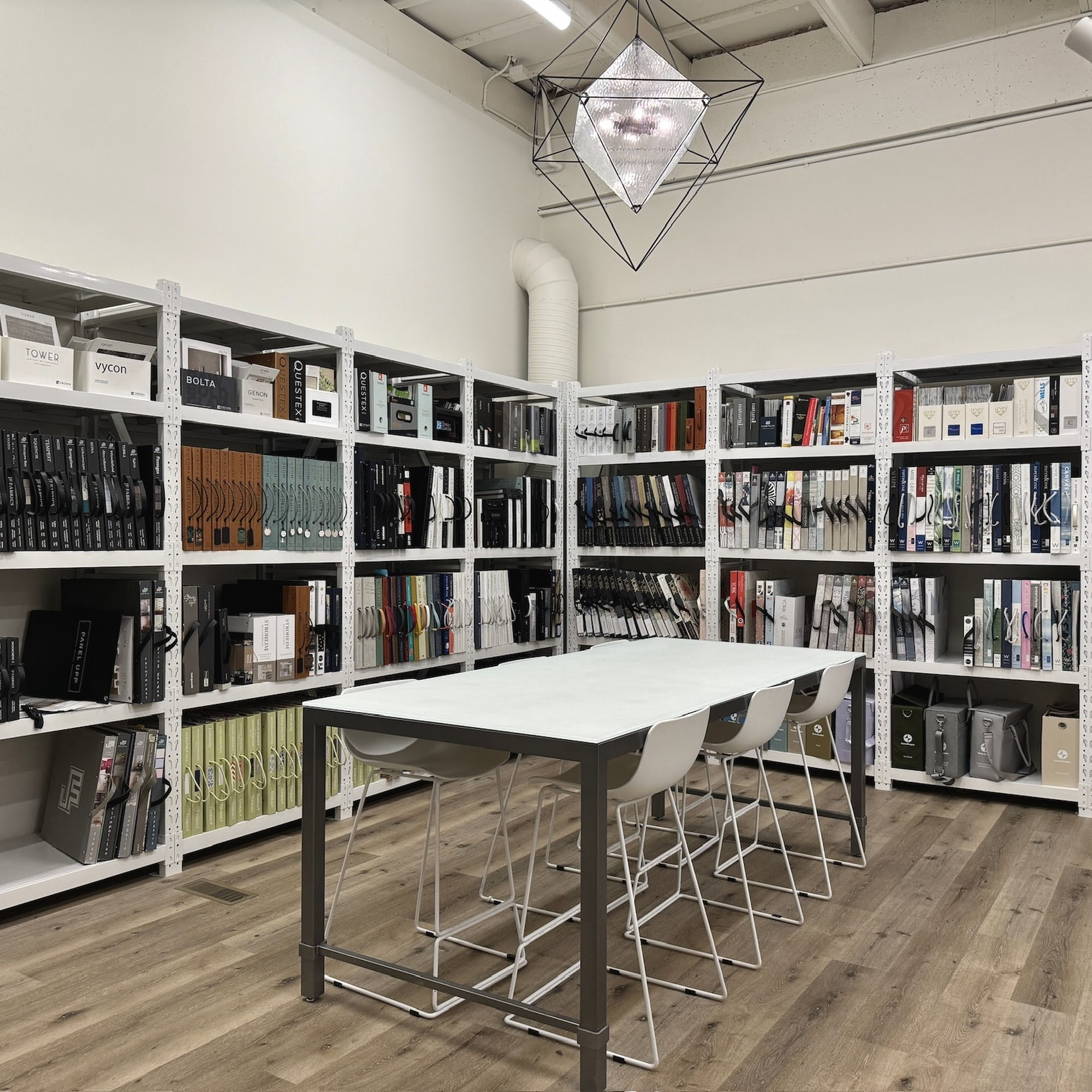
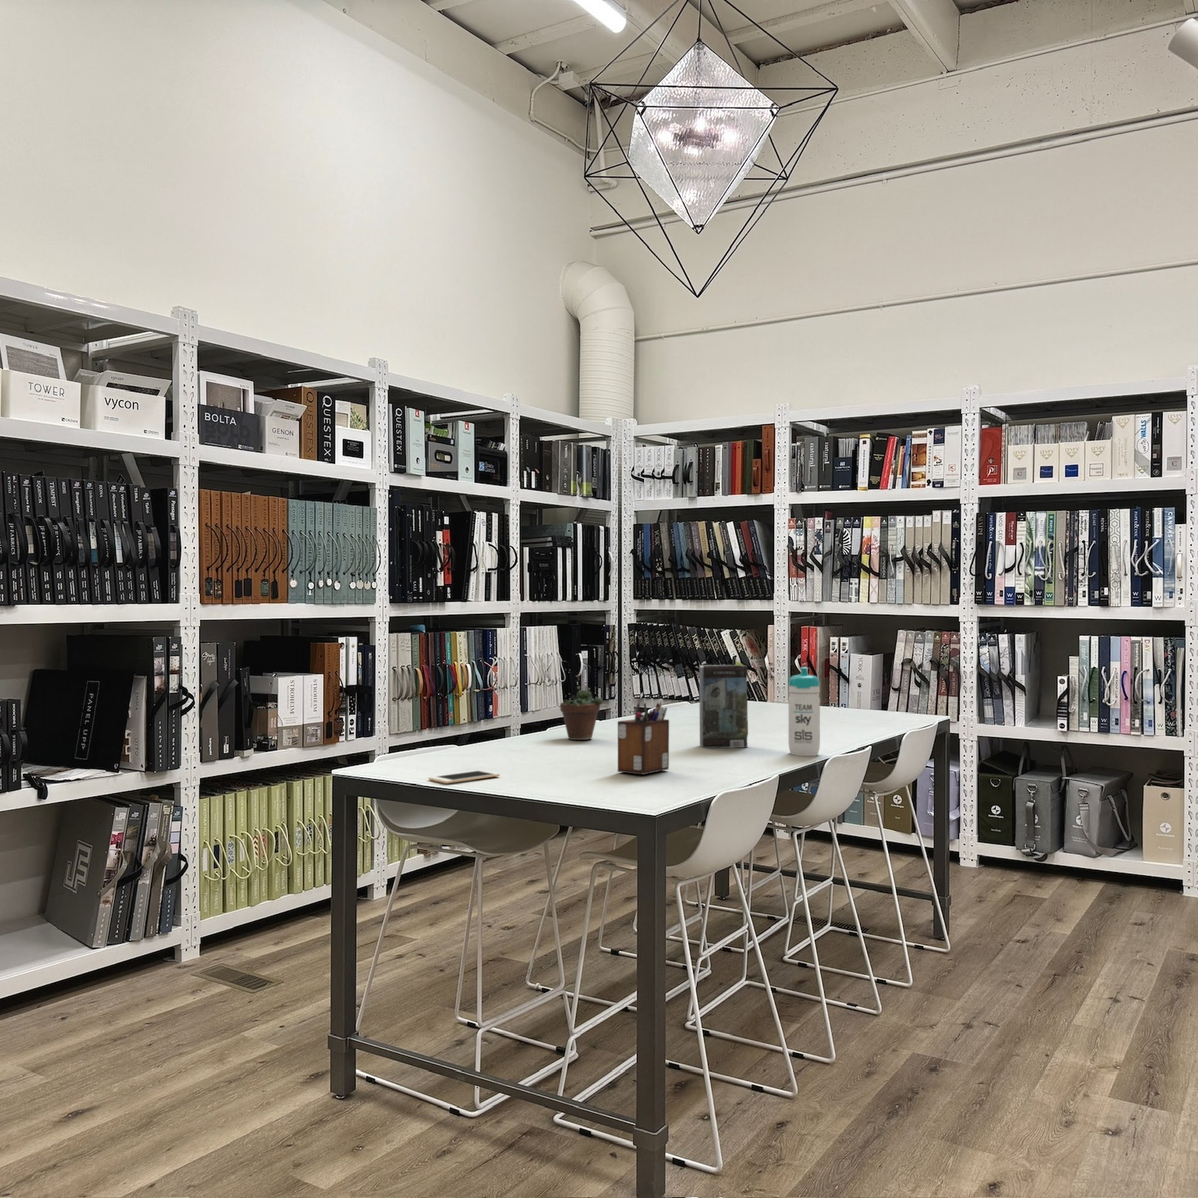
+ water bottle [788,666,821,757]
+ succulent plant [560,673,603,741]
+ book [699,662,749,749]
+ desk organizer [617,700,669,776]
+ cell phone [428,770,500,784]
